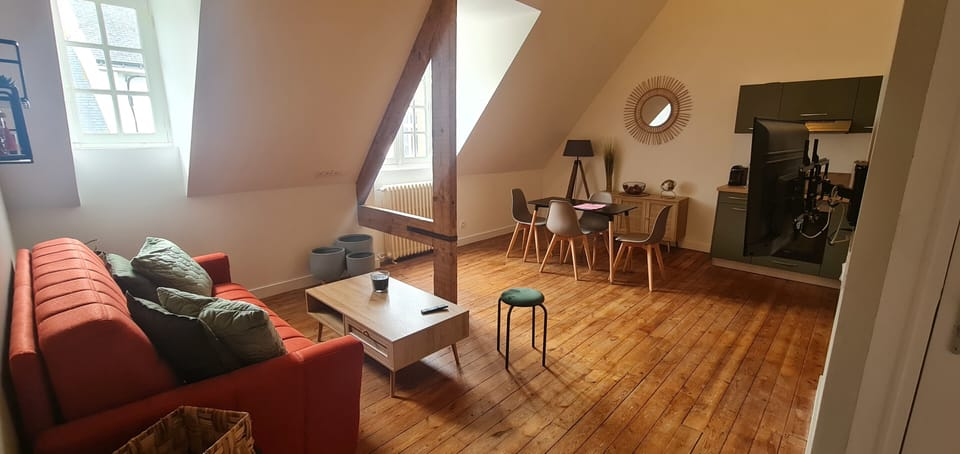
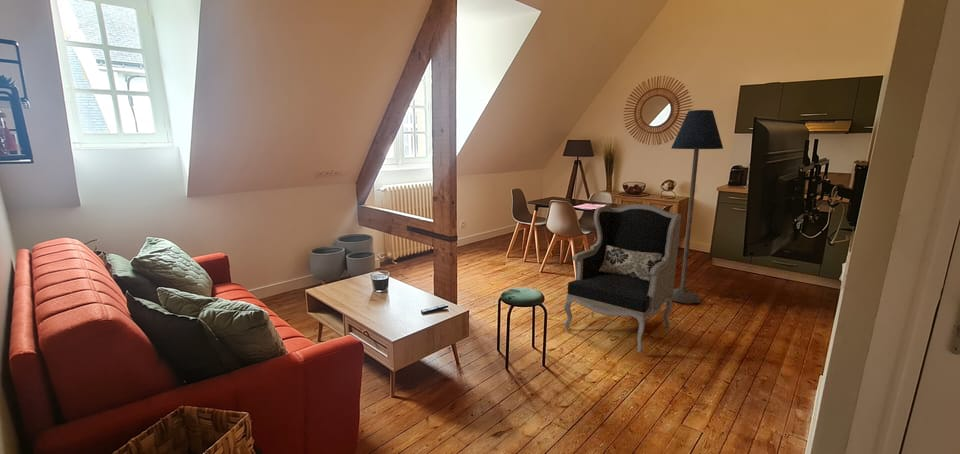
+ floor lamp [670,109,724,305]
+ armchair [563,203,682,354]
